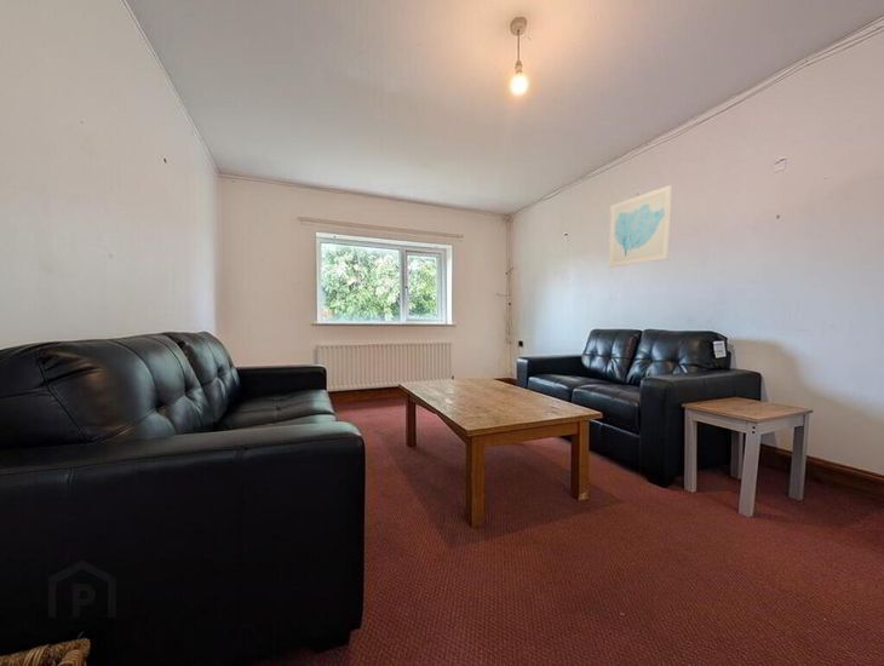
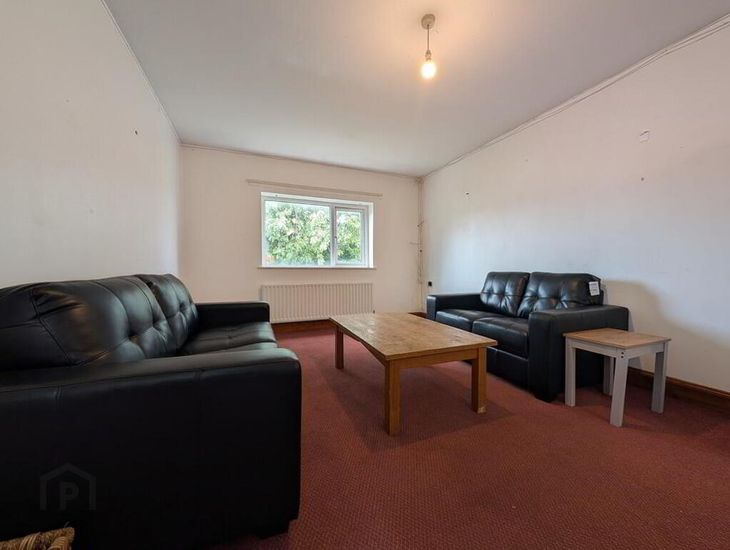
- wall art [608,184,673,269]
